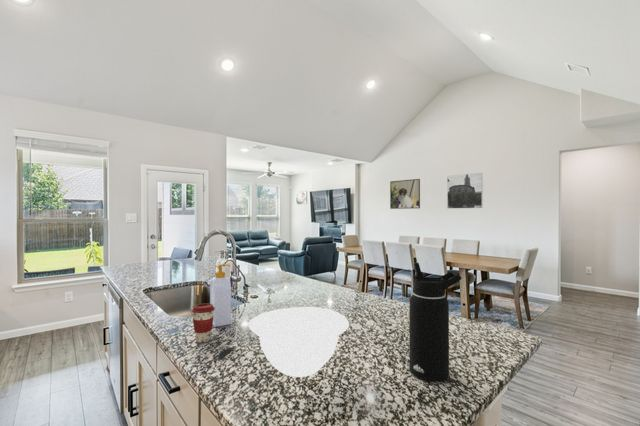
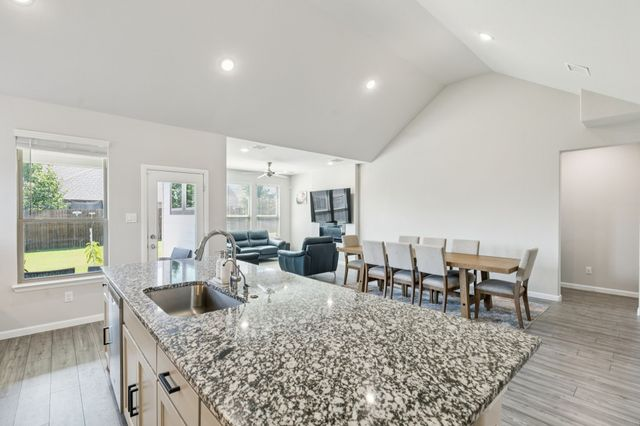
- water bottle [409,262,462,383]
- coffee cup [191,302,215,344]
- soap bottle [209,263,232,328]
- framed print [389,178,421,210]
- mixing bowl [247,306,350,378]
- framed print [446,172,484,209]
